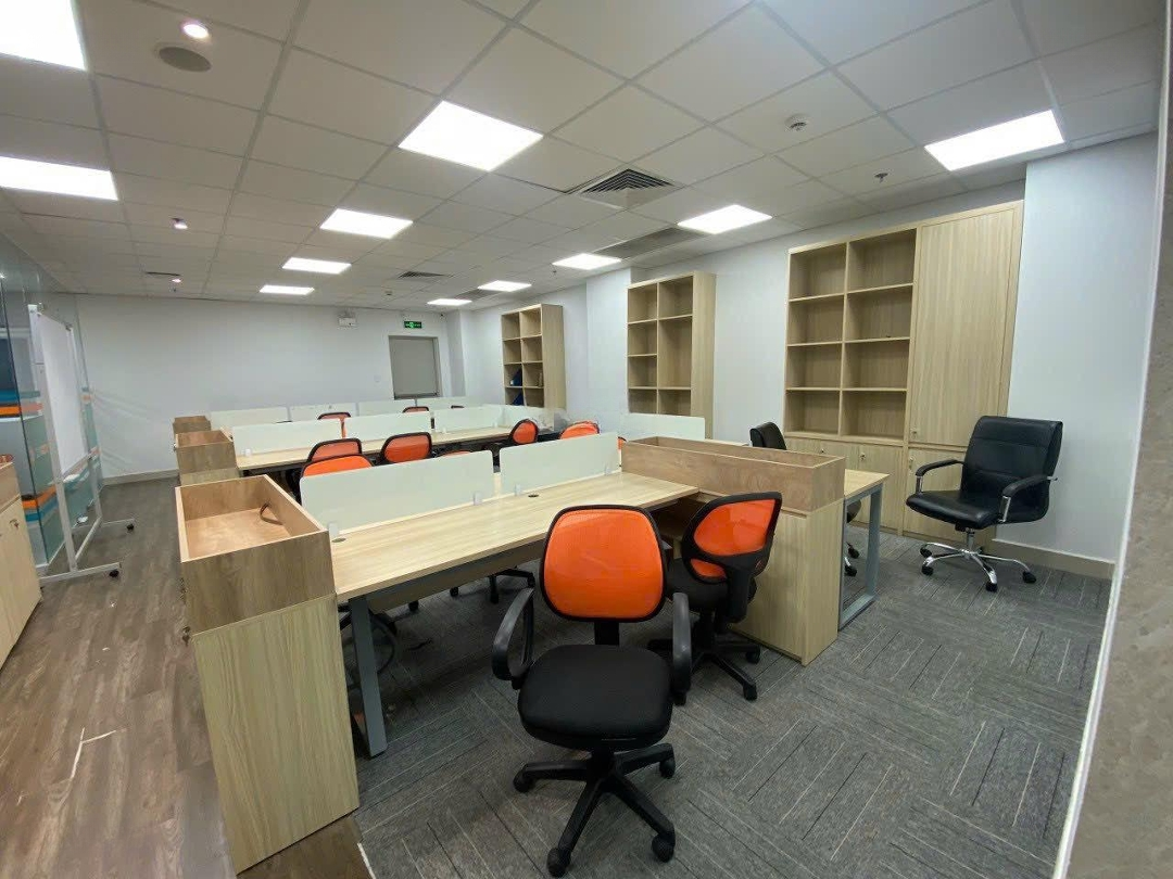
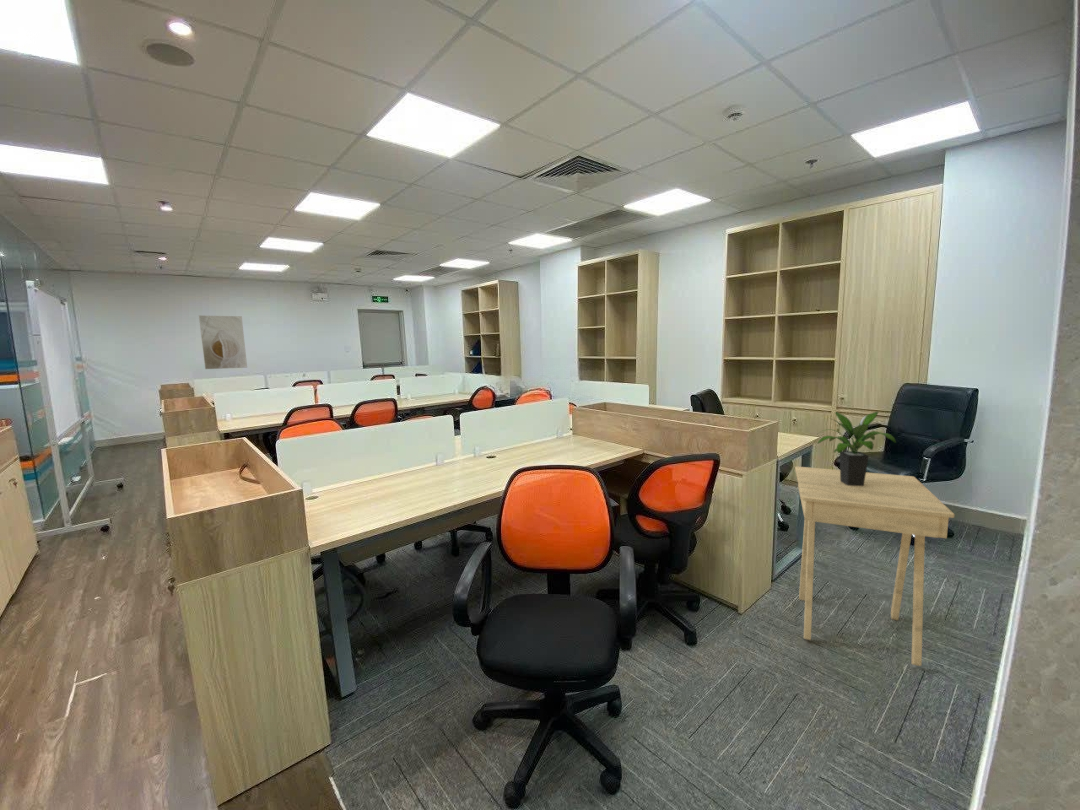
+ potted plant [816,411,897,486]
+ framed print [198,314,248,370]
+ side table [794,465,956,667]
